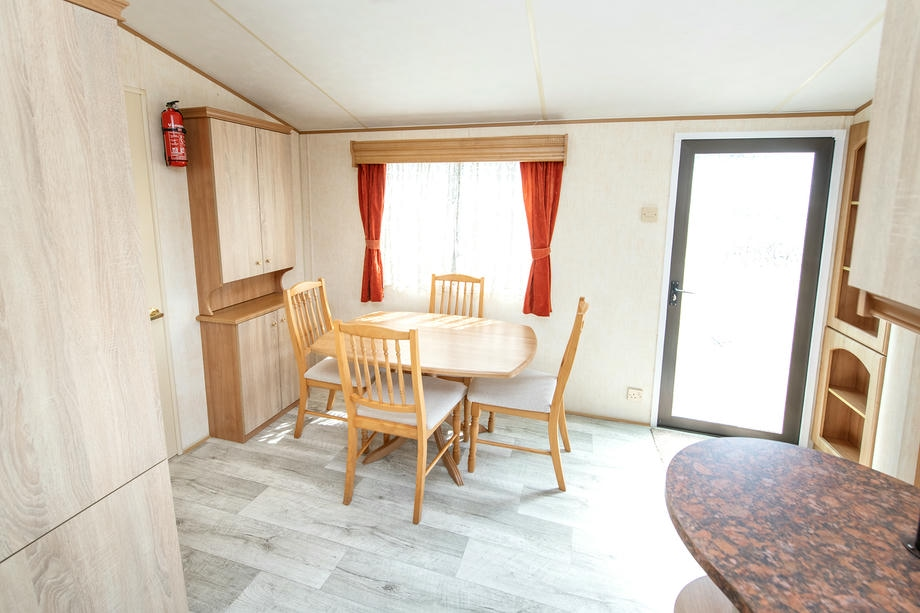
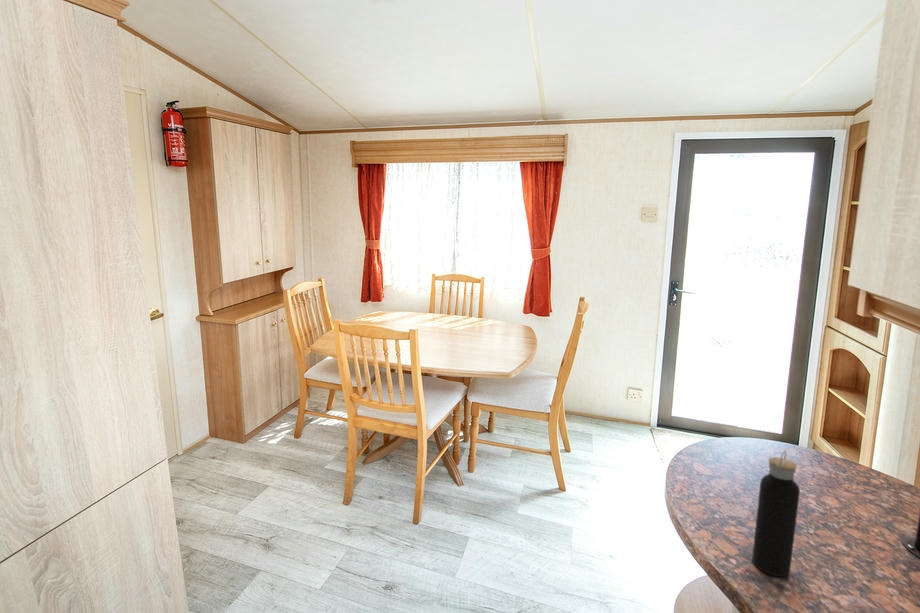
+ water bottle [751,449,801,577]
